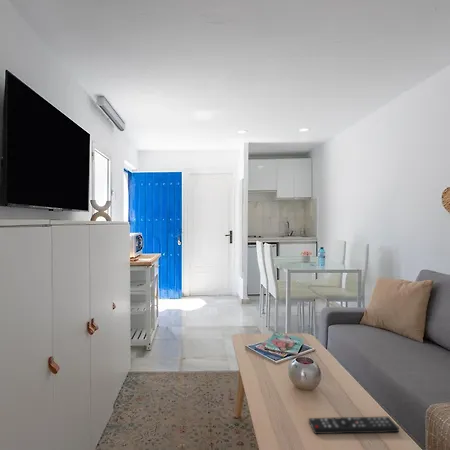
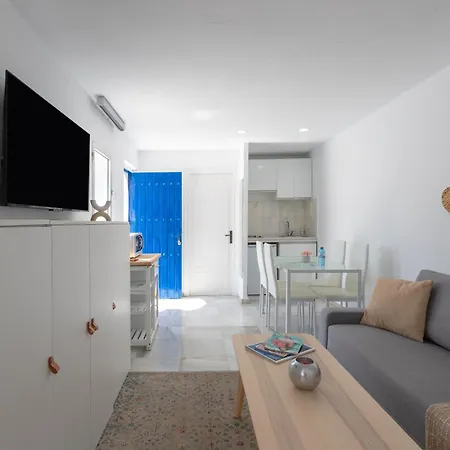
- remote control [308,416,400,435]
